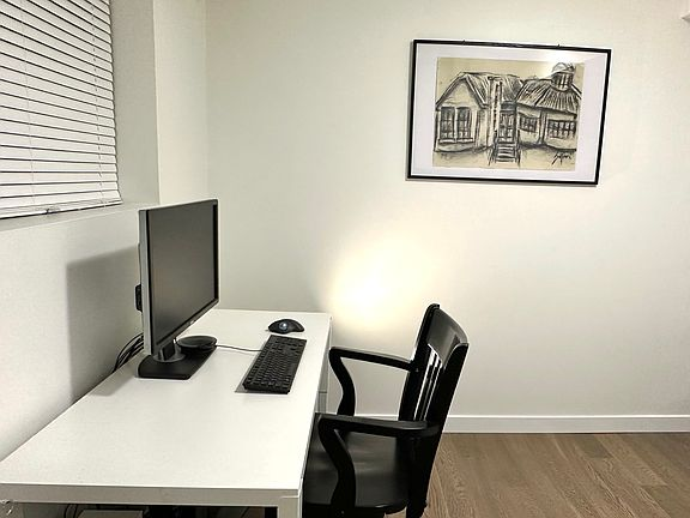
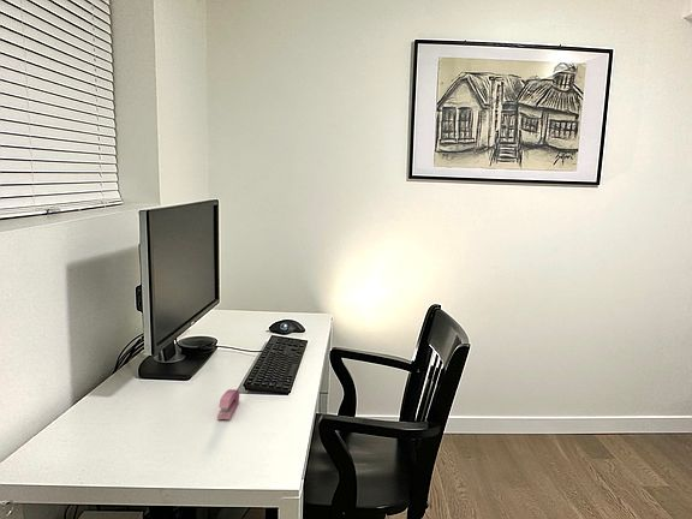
+ stapler [216,388,240,420]
